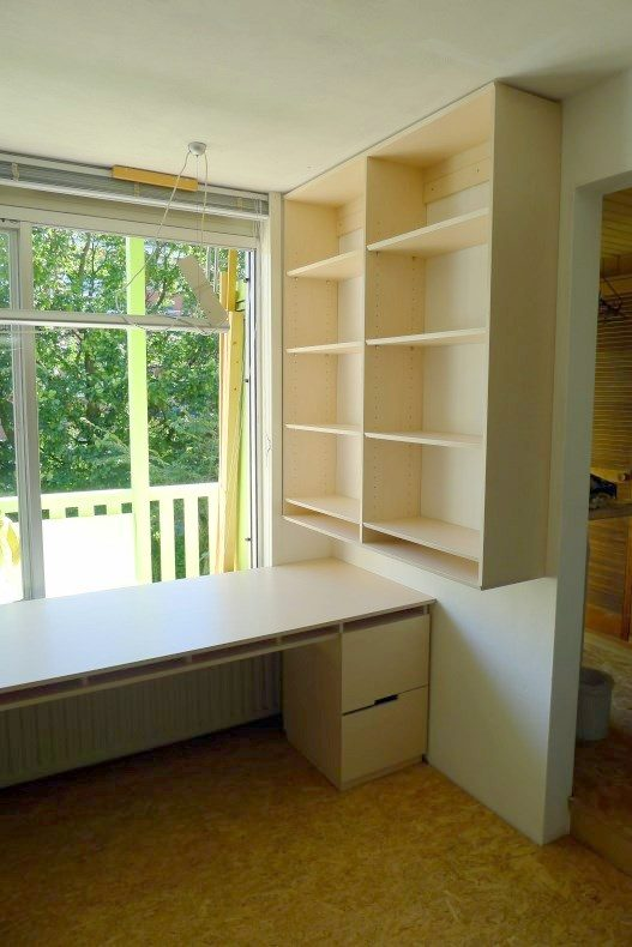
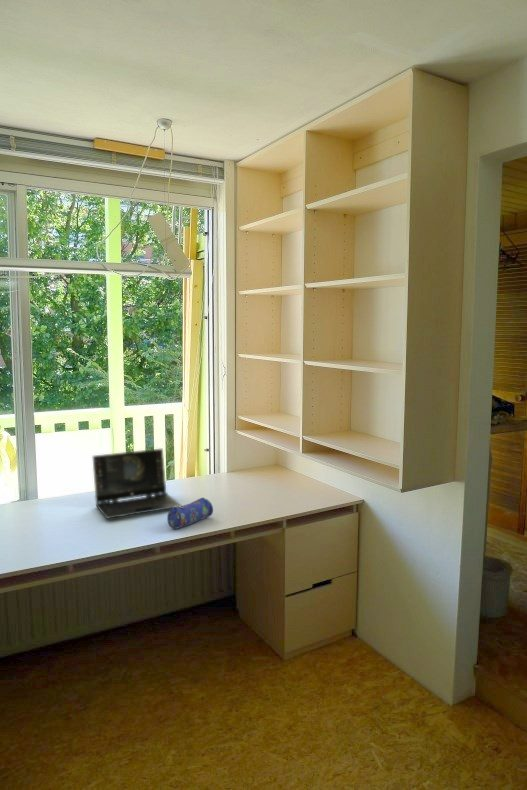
+ laptop [91,447,183,520]
+ pencil case [166,497,214,530]
